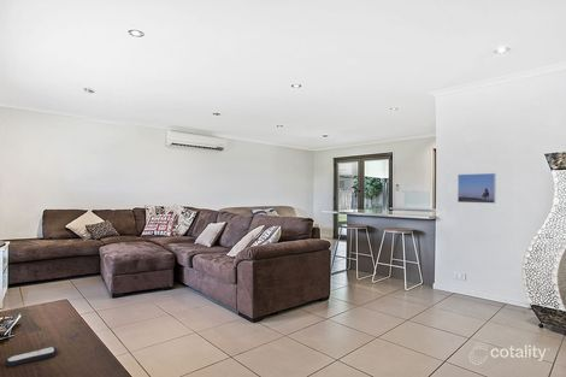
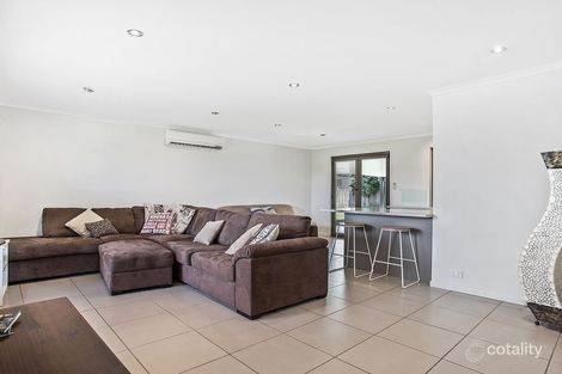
- remote control [4,346,58,367]
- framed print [456,172,497,205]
